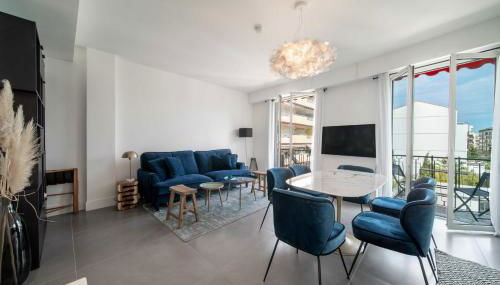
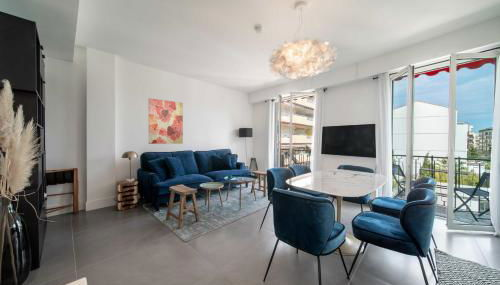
+ wall art [148,97,184,145]
